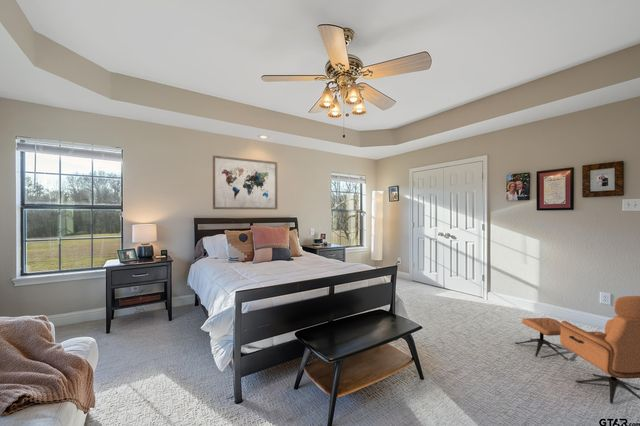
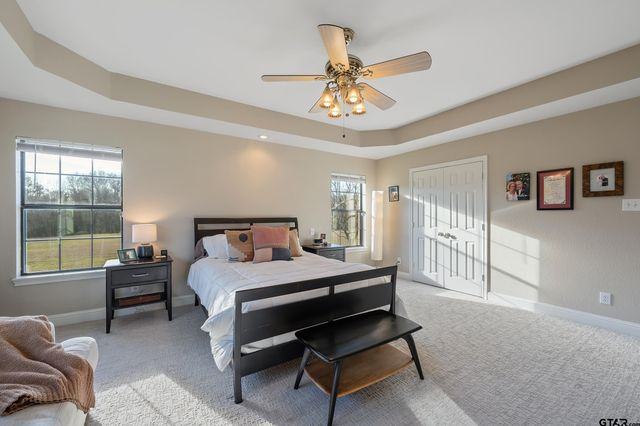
- armchair [514,295,640,405]
- wall art [212,154,279,210]
